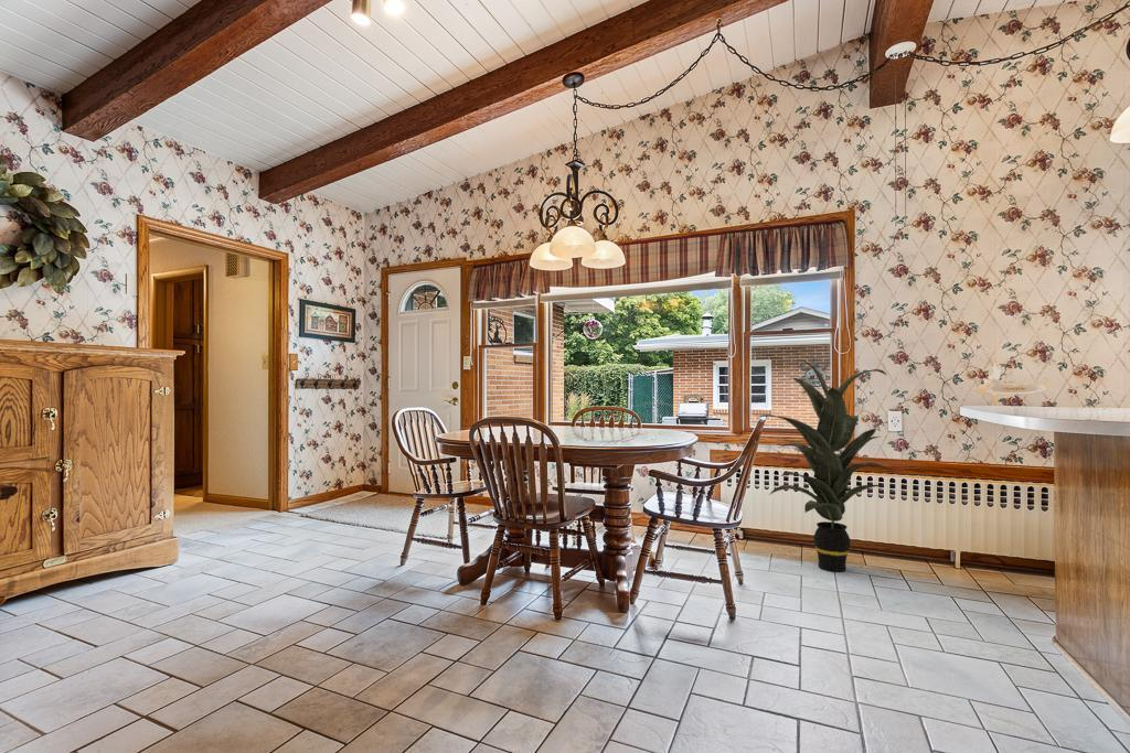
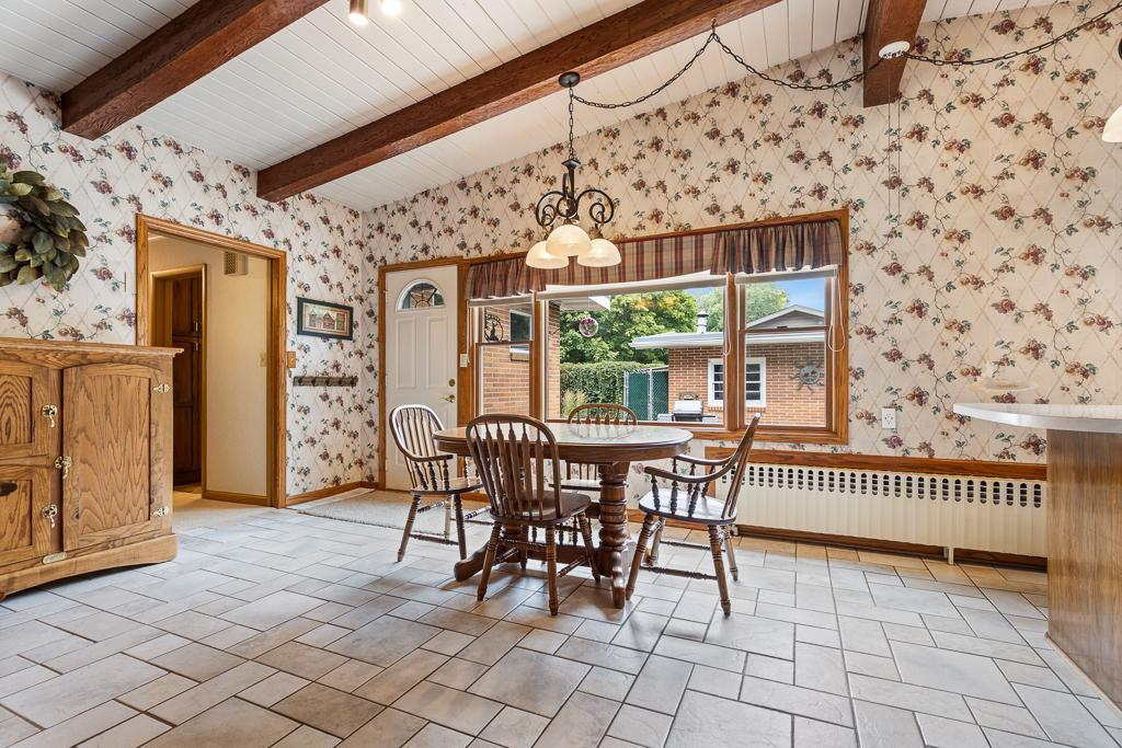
- indoor plant [756,358,896,573]
